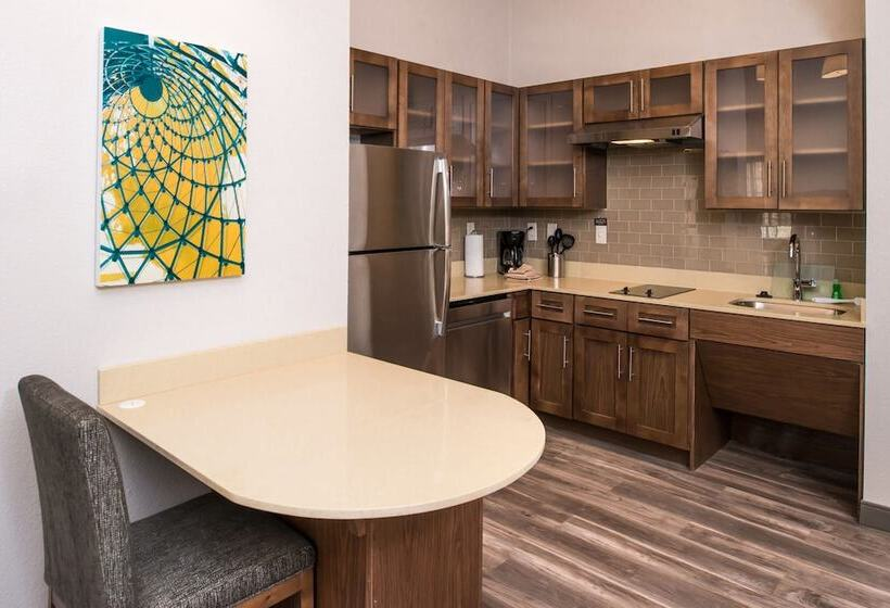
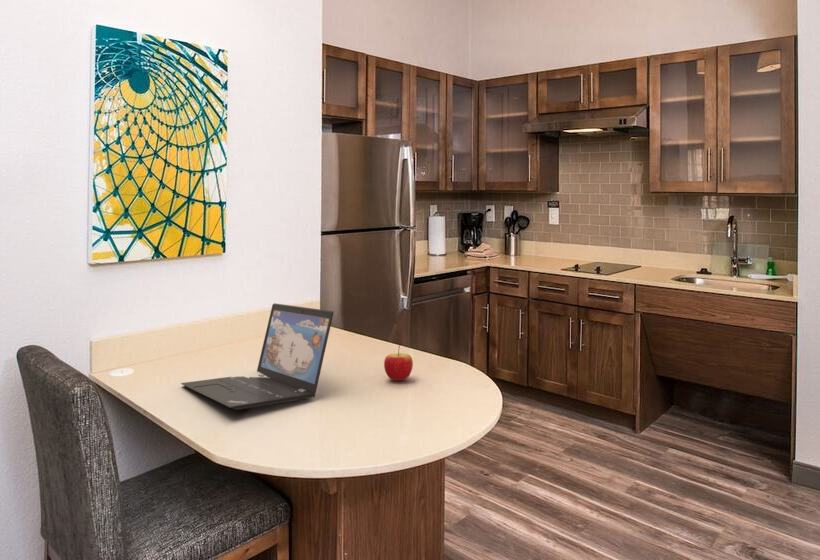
+ laptop [180,302,335,411]
+ apple [383,344,414,382]
